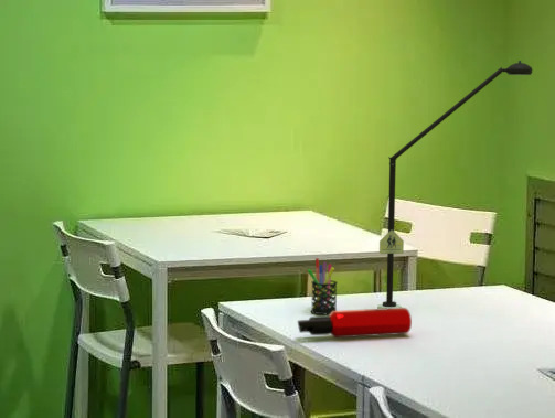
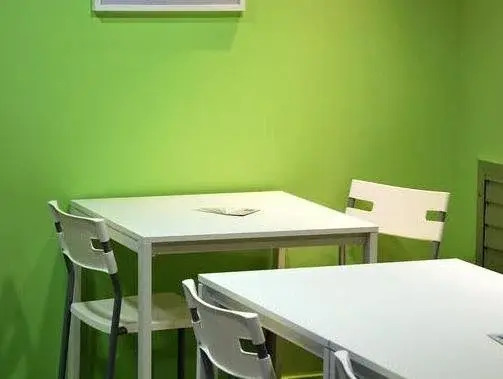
- desk lamp [376,60,534,309]
- pen holder [307,257,339,315]
- water bottle [297,307,413,339]
